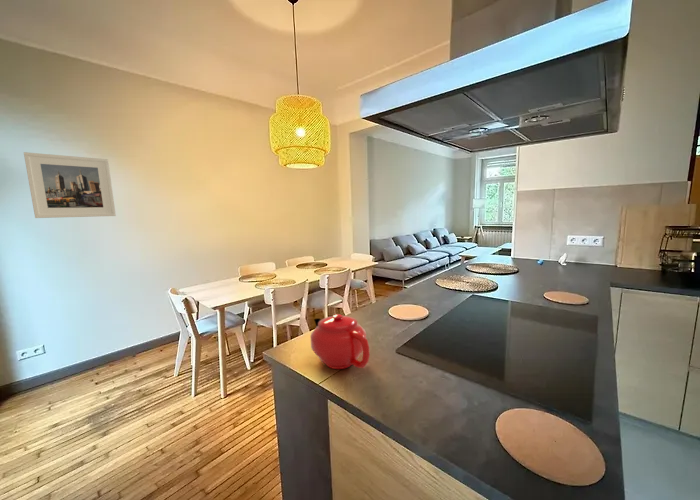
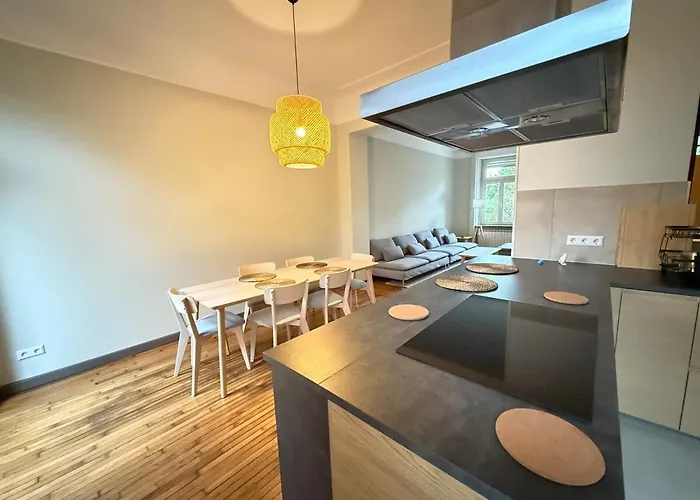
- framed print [23,151,117,219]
- teapot [310,313,371,370]
